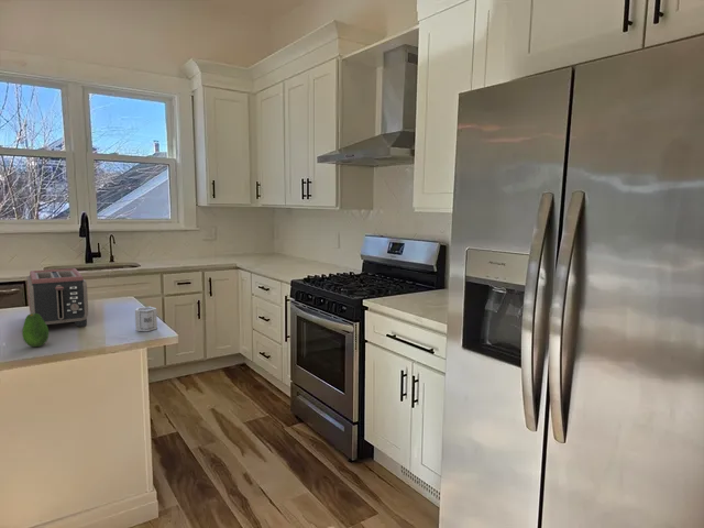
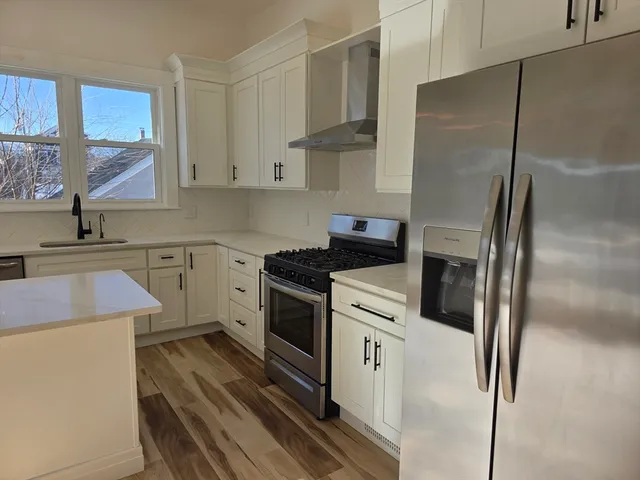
- toaster [26,267,89,328]
- fruit [21,314,50,348]
- cup [134,306,158,332]
